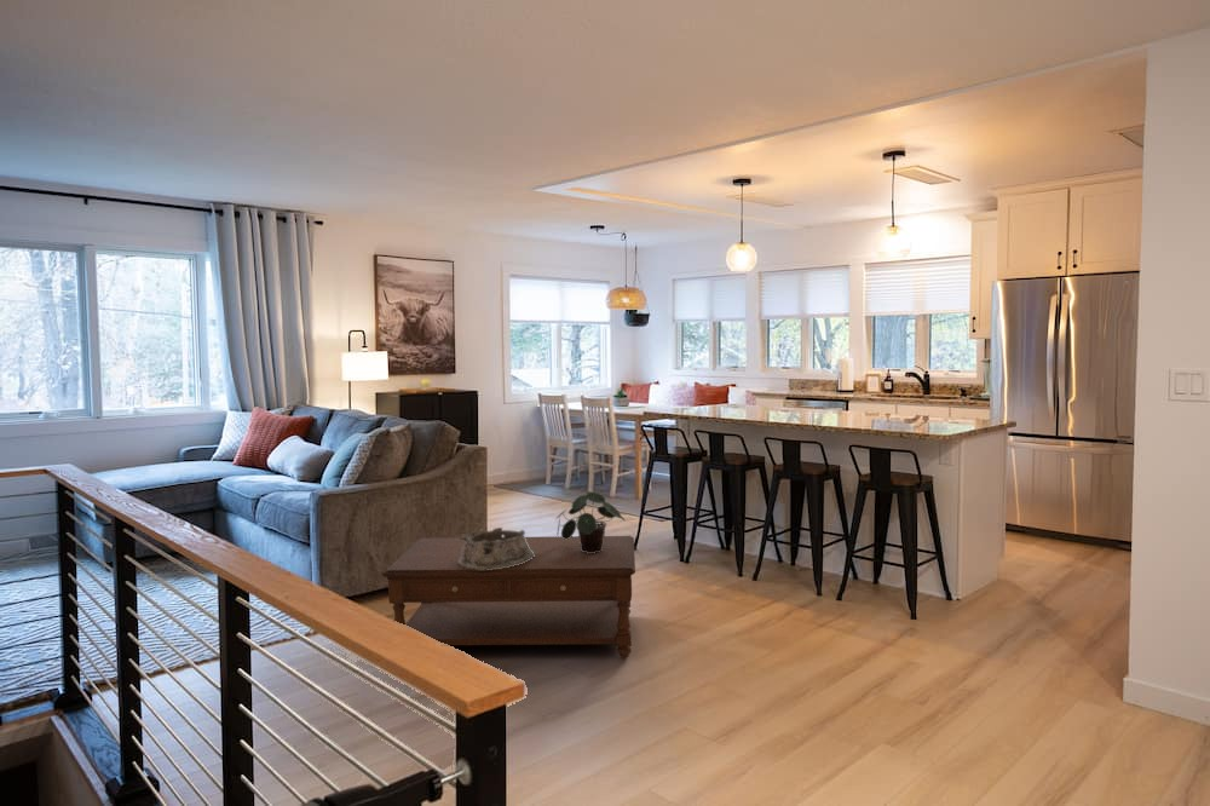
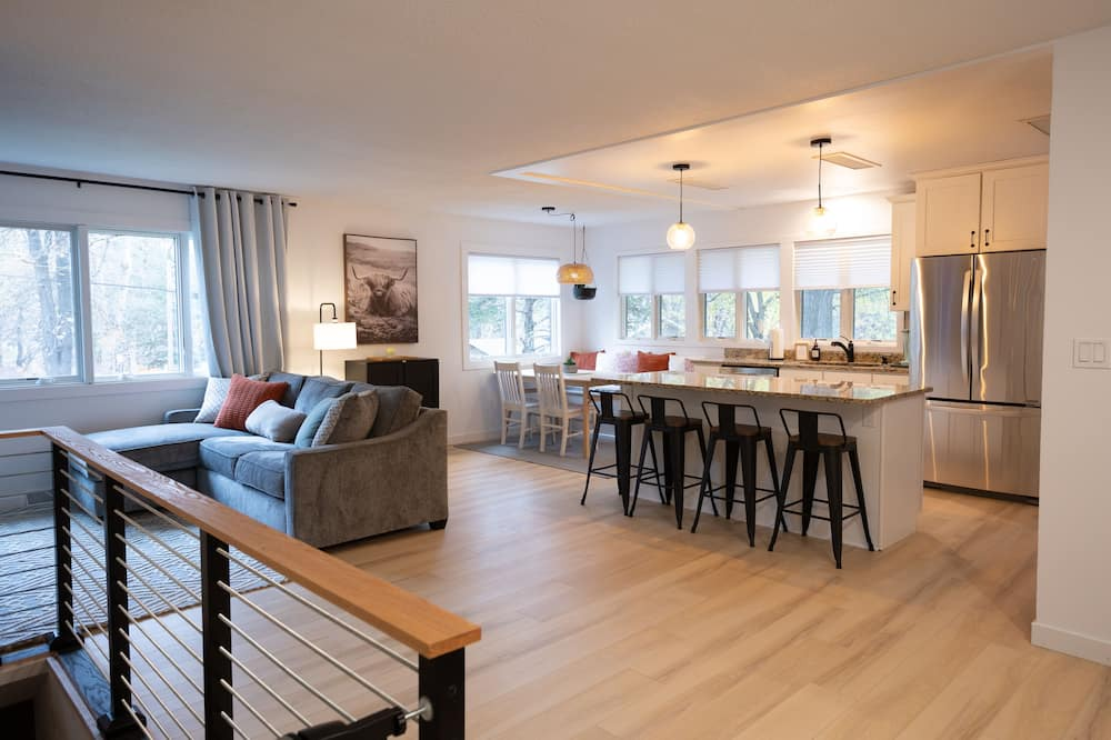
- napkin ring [459,526,535,570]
- potted plant [554,491,627,553]
- coffee table [381,535,636,660]
